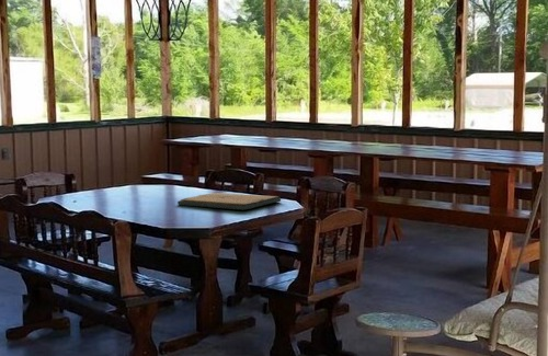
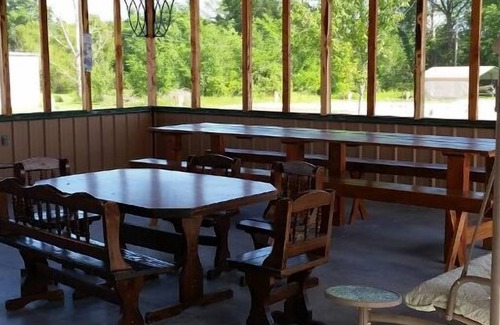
- religious icon [176,192,282,211]
